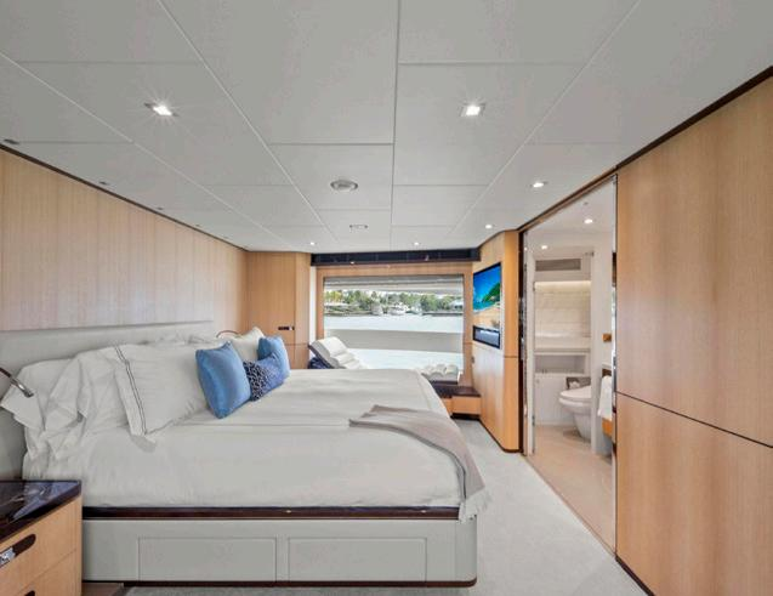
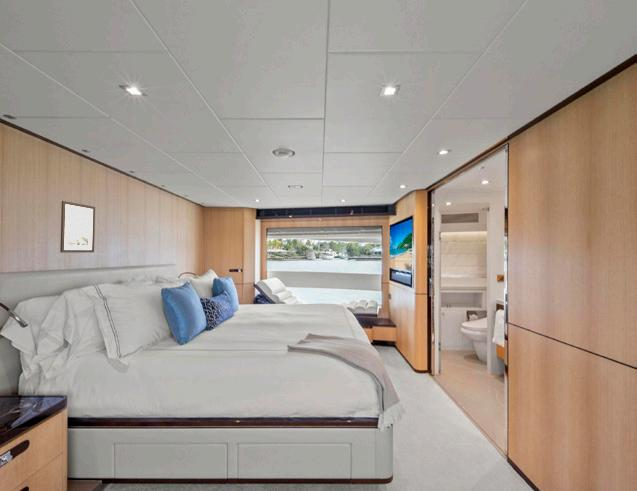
+ wall art [59,200,96,254]
